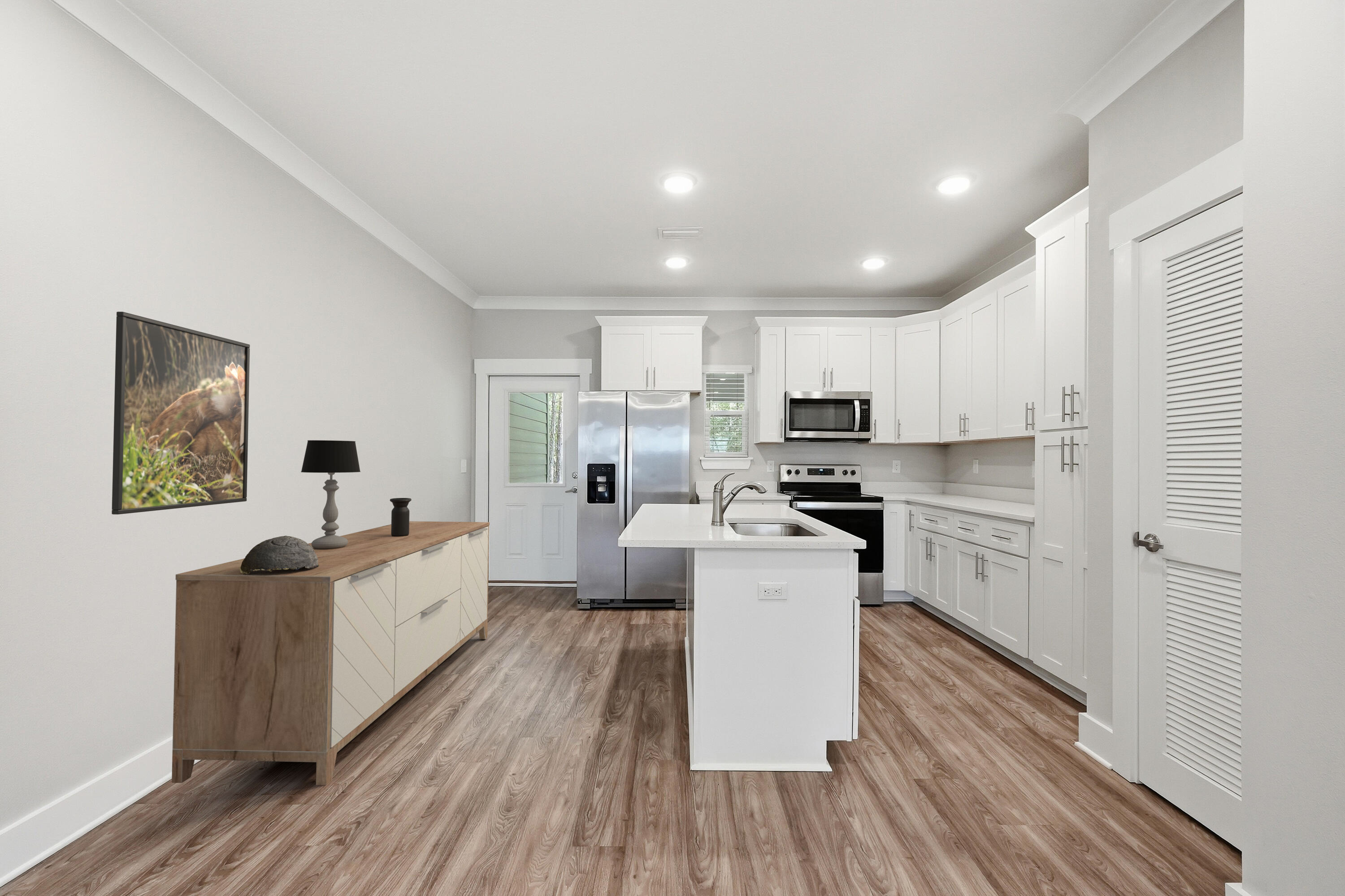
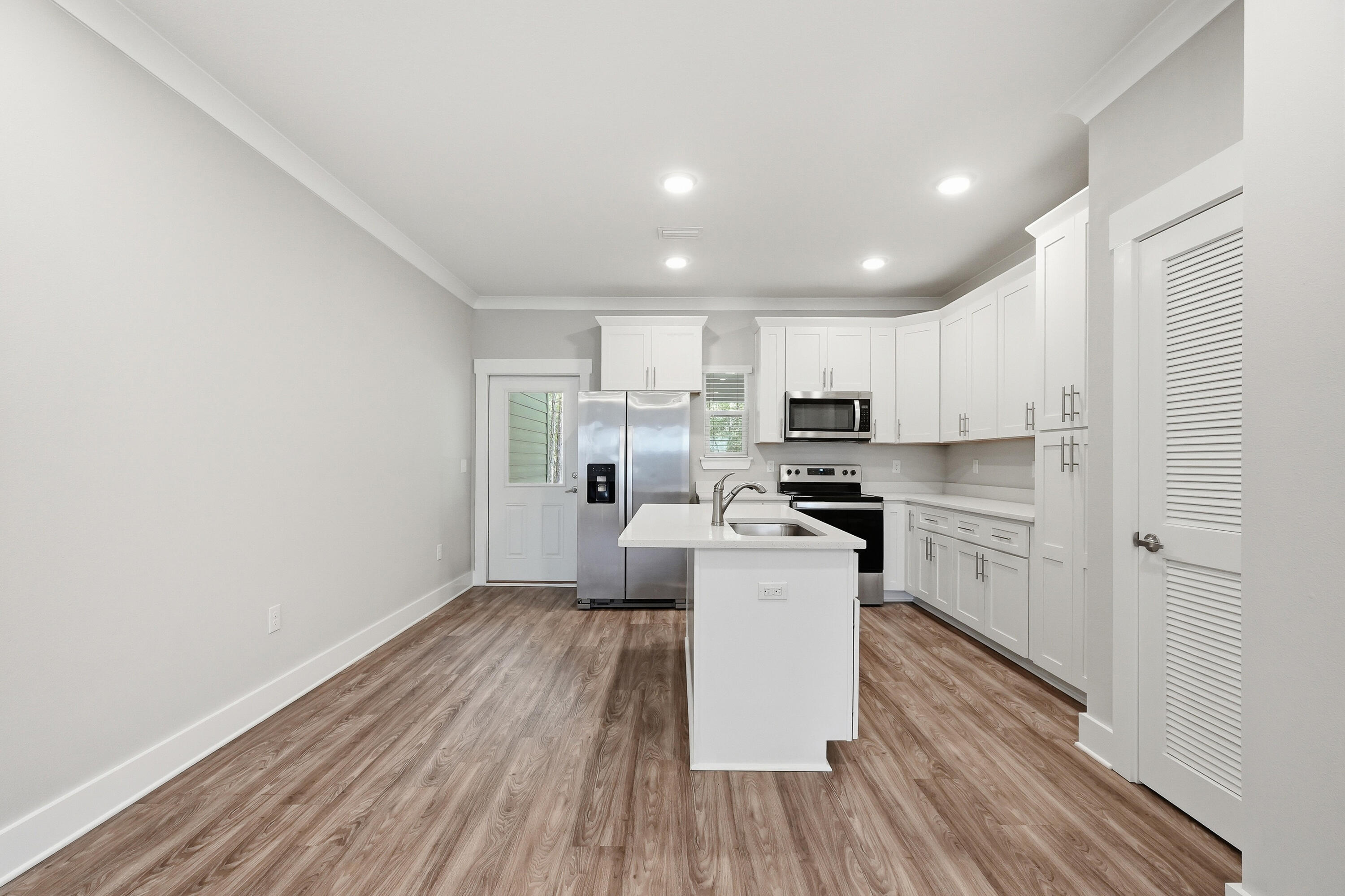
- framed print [111,311,250,515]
- sideboard [171,521,490,786]
- table lamp [300,440,361,549]
- vase [390,498,412,537]
- decorative bowl [239,535,319,574]
